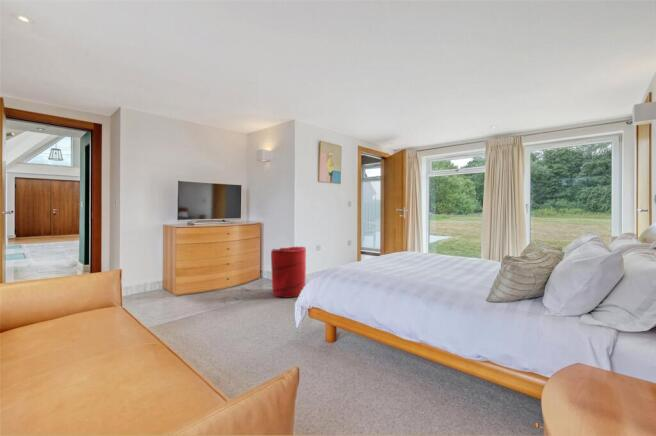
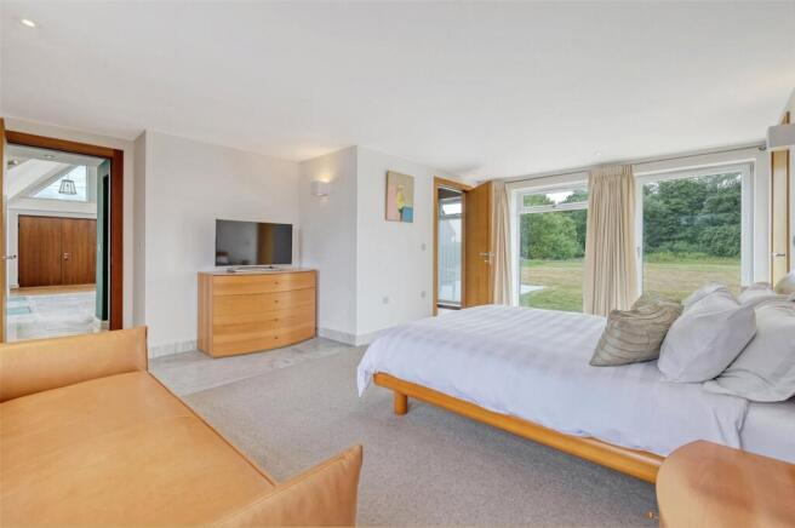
- laundry hamper [270,246,307,299]
